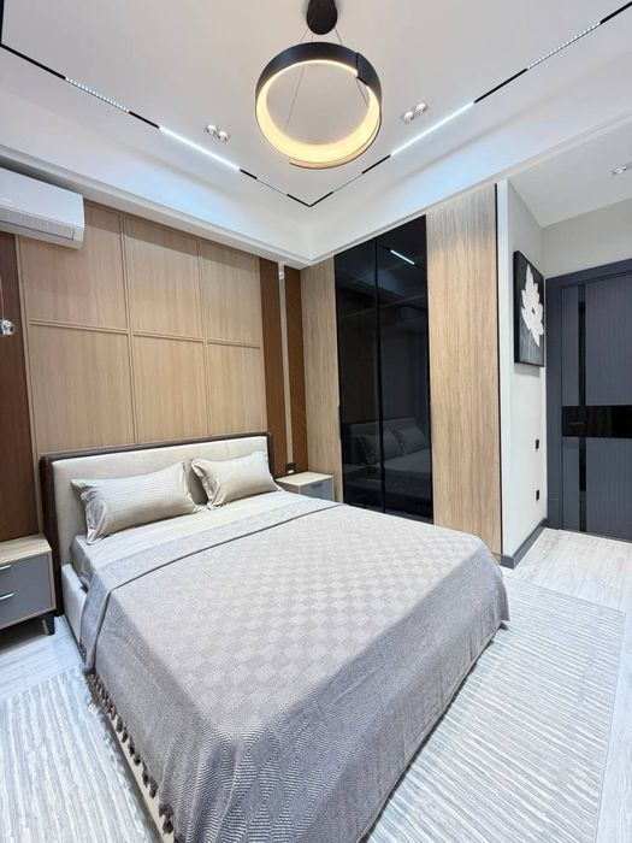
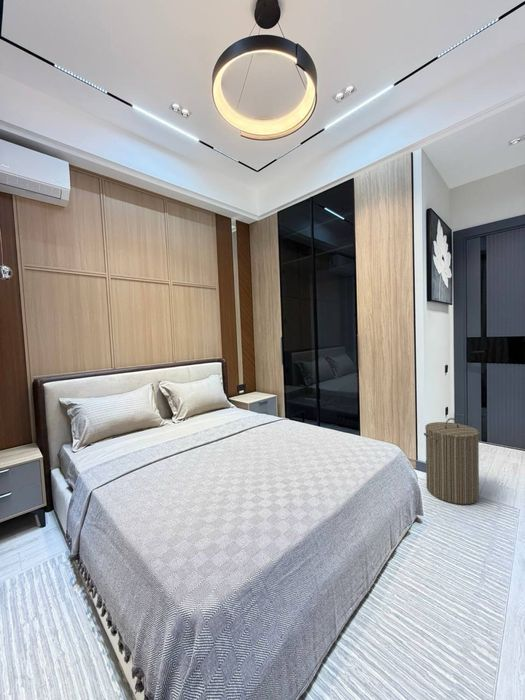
+ laundry hamper [423,417,480,505]
